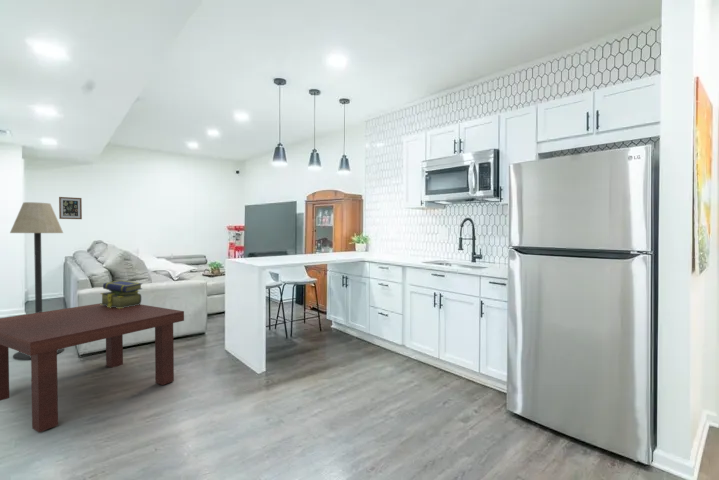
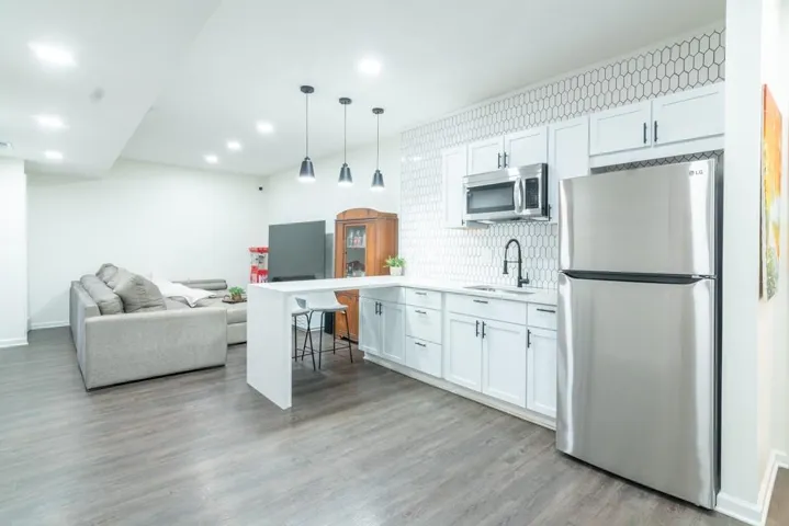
- stack of books [99,279,144,308]
- coffee table [0,303,185,433]
- wall art [58,196,83,220]
- floor lamp [9,201,65,361]
